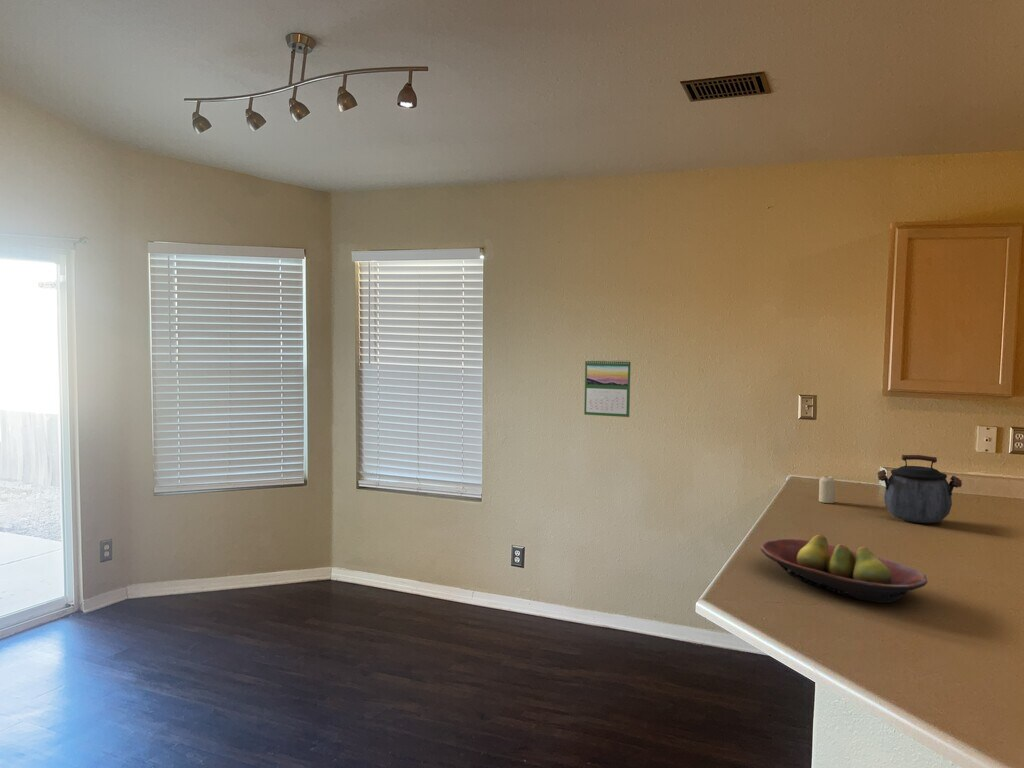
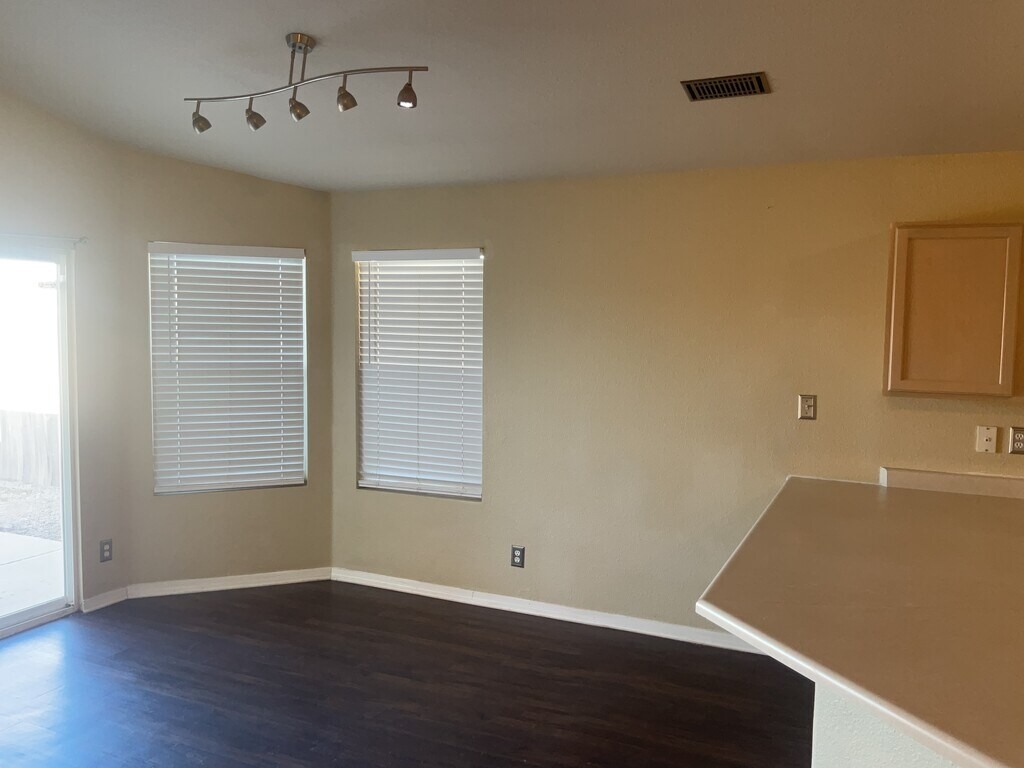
- calendar [583,358,632,418]
- kettle [876,454,963,524]
- fruit bowl [760,534,928,604]
- candle [818,475,836,504]
